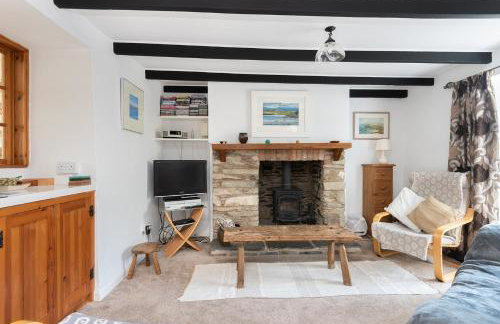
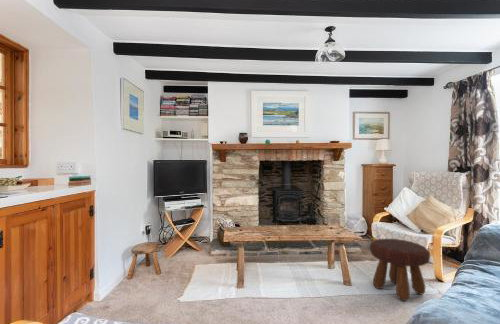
+ footstool [369,238,431,302]
